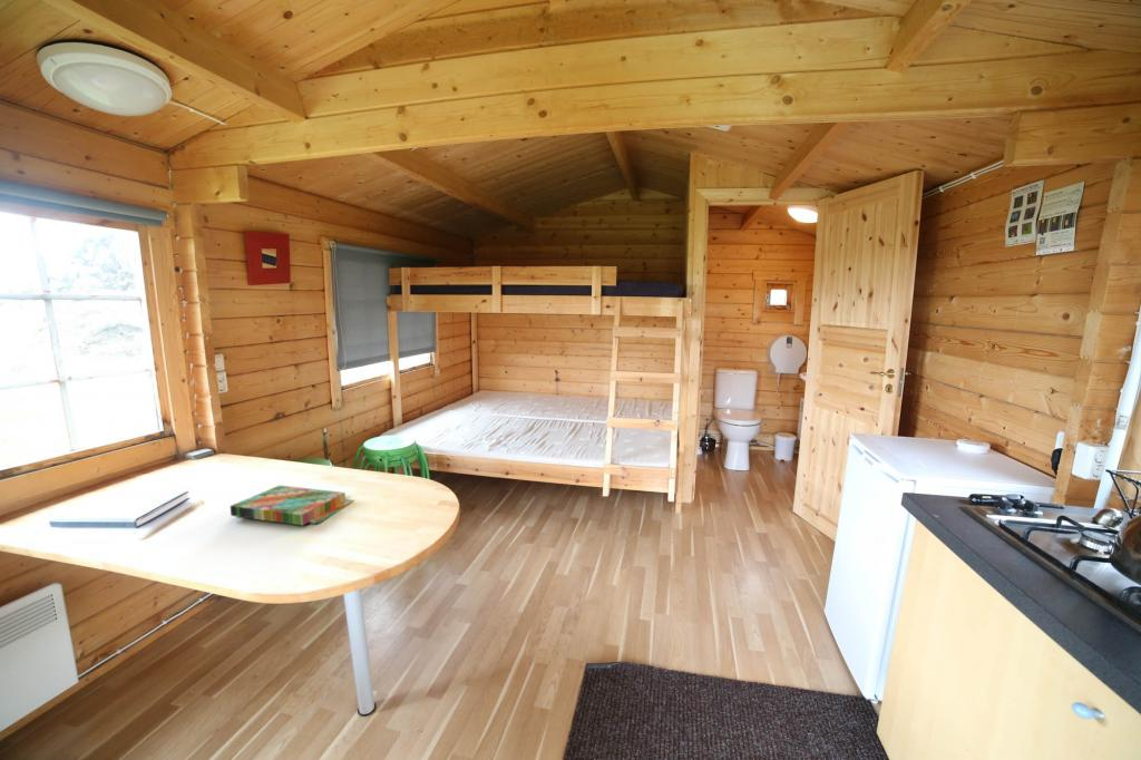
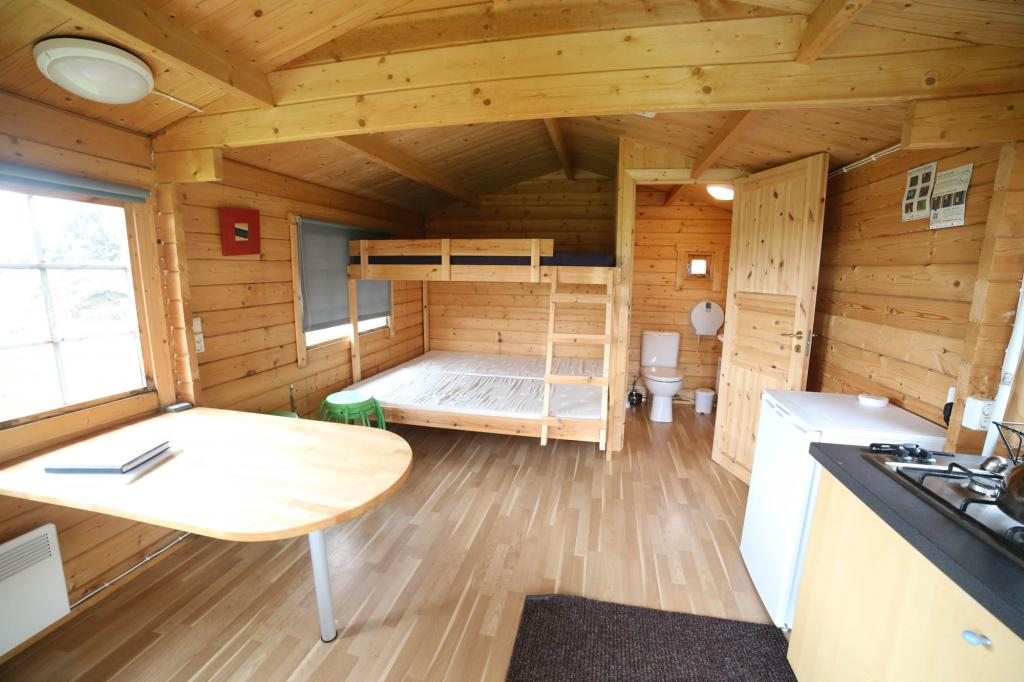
- board game [230,485,355,526]
